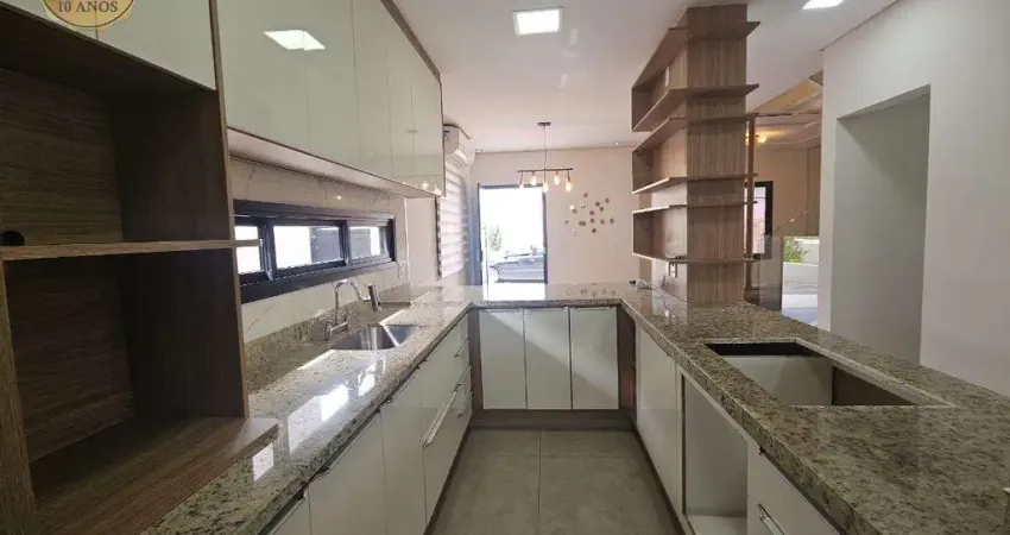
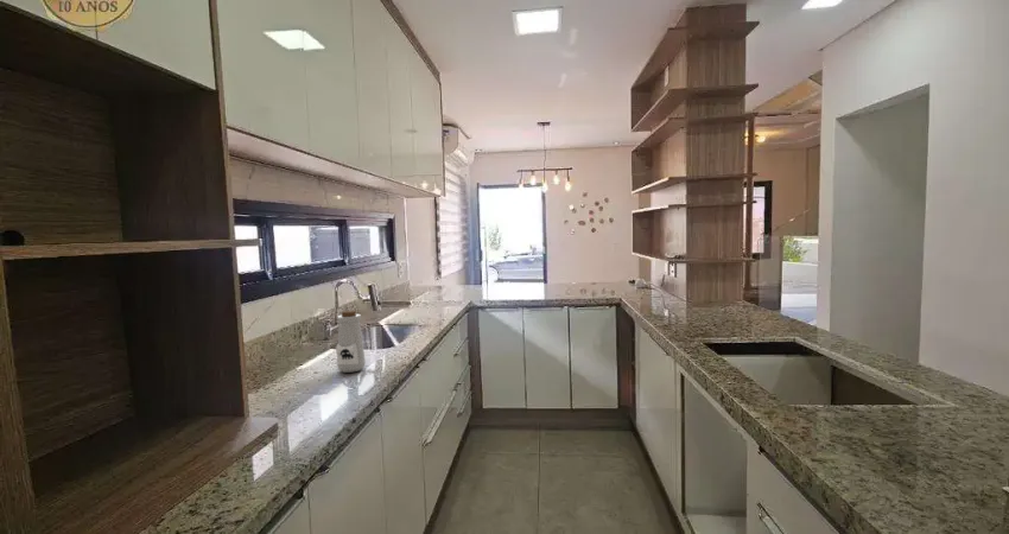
+ bottle [335,310,367,374]
